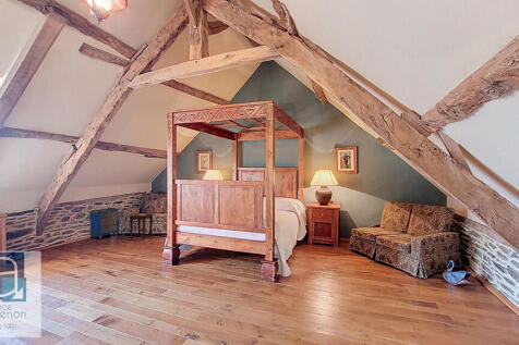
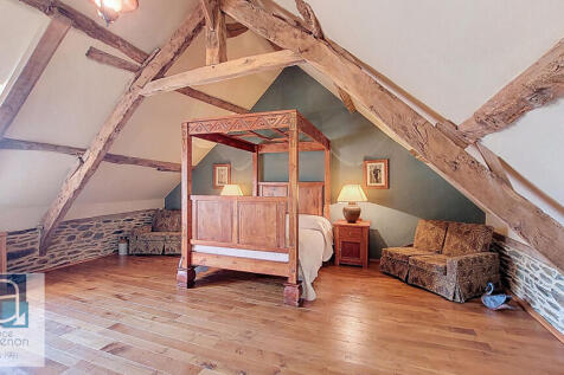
- side table [128,212,156,242]
- cabinet [87,207,119,241]
